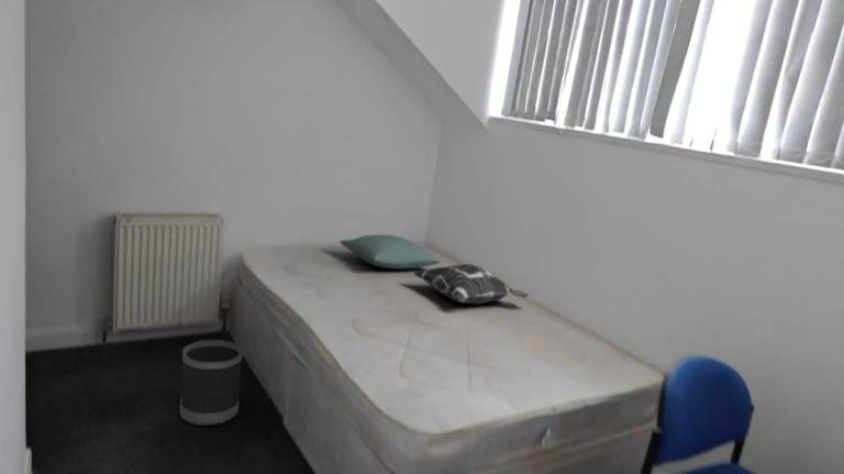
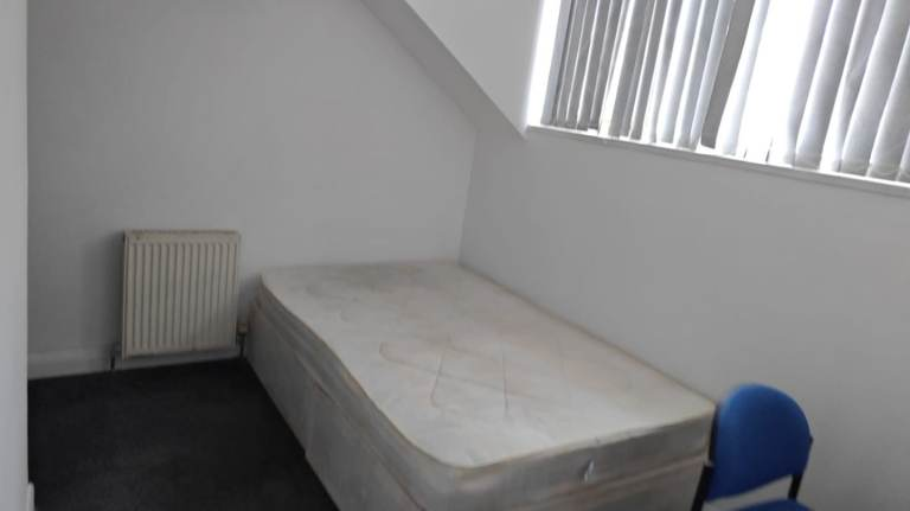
- pillow [338,234,443,271]
- wastebasket [179,339,244,427]
- decorative pillow [412,263,530,306]
